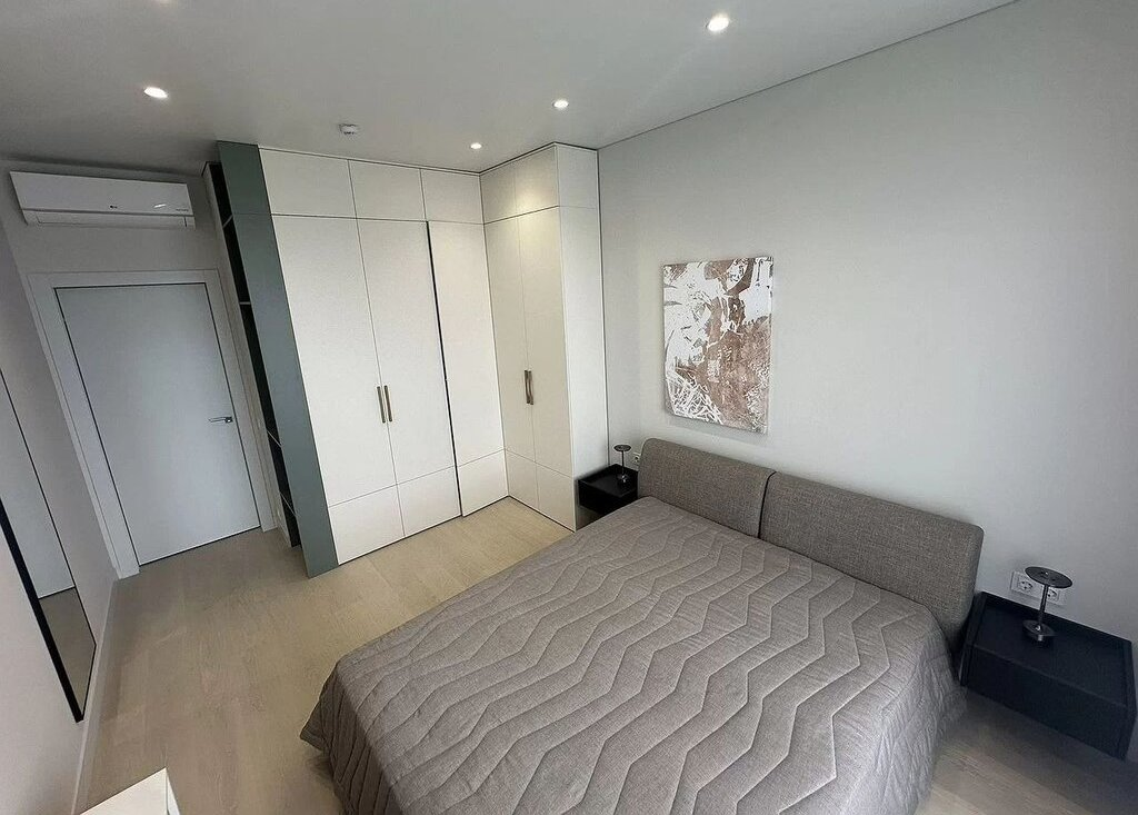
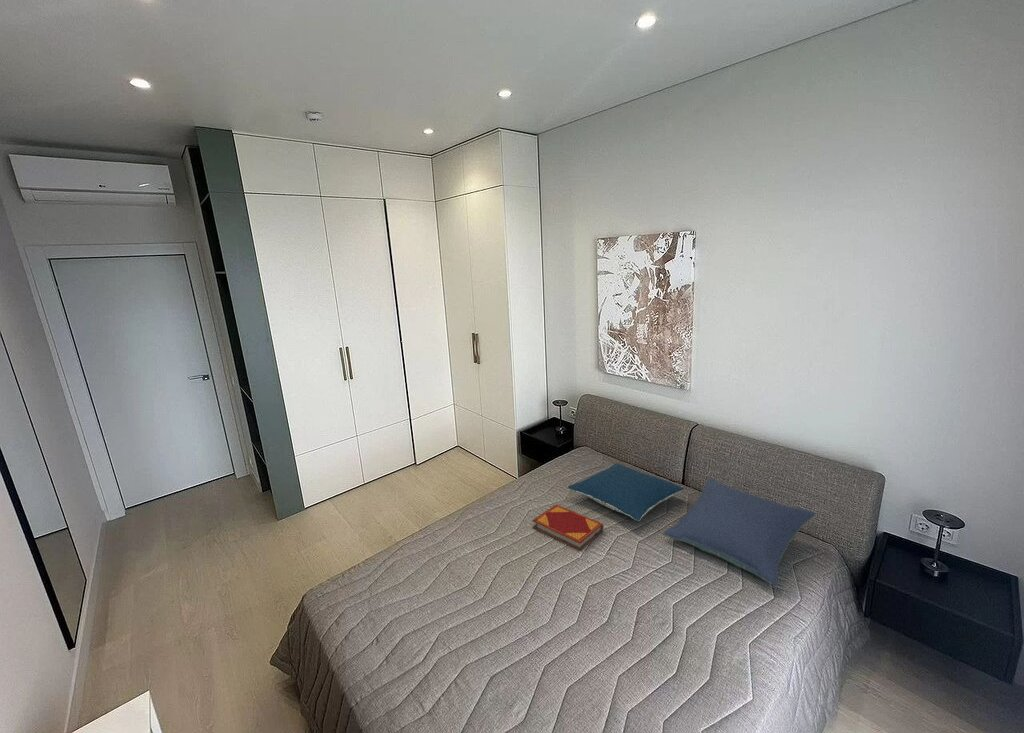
+ hardback book [532,504,604,551]
+ pillow [662,477,816,586]
+ pillow [567,462,685,522]
